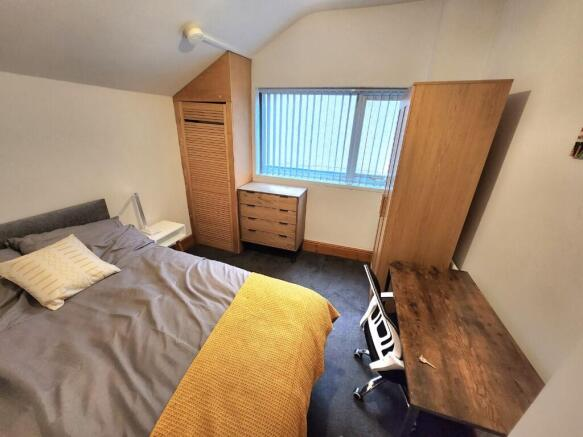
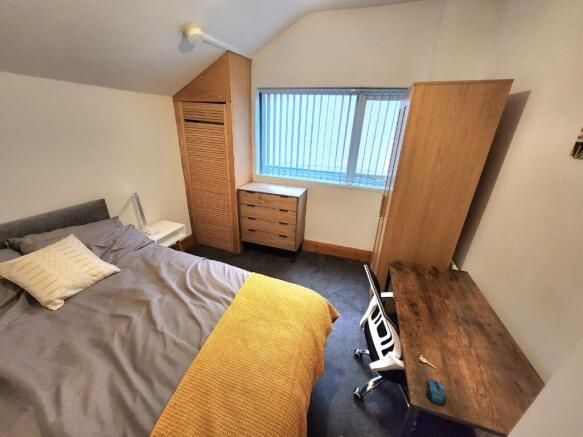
+ computer mouse [425,379,447,406]
